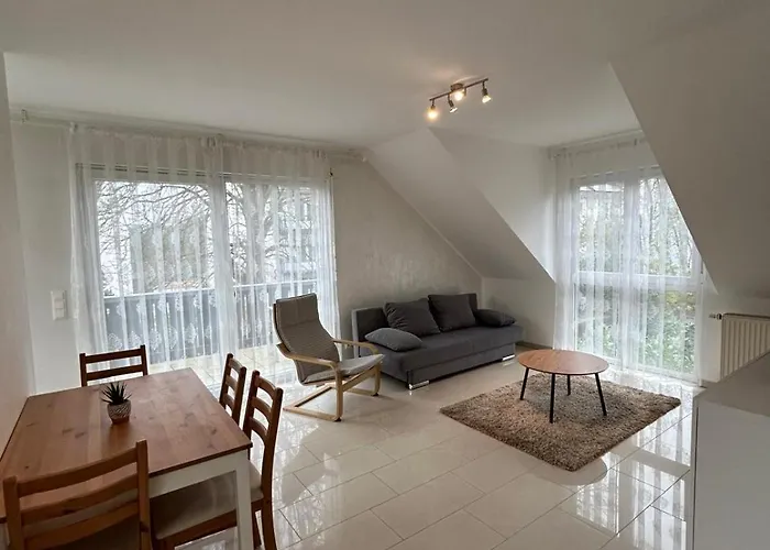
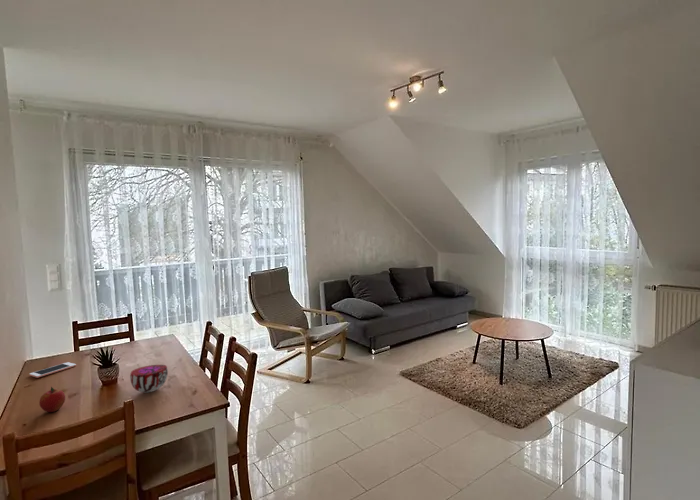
+ cell phone [28,361,77,379]
+ decorative bowl [129,364,169,393]
+ apple [38,386,66,413]
